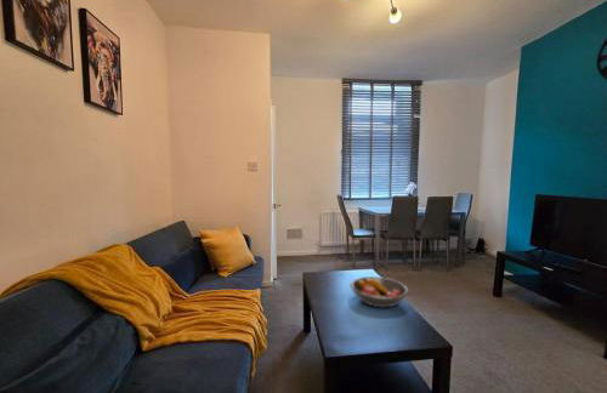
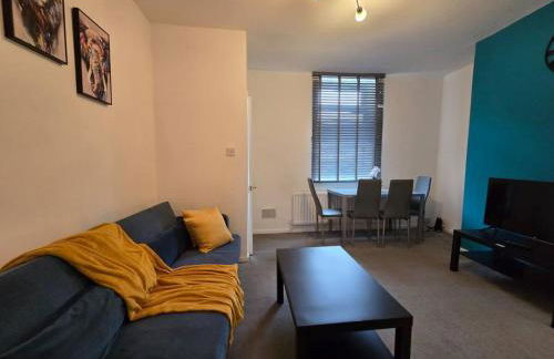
- fruit bowl [350,275,410,308]
